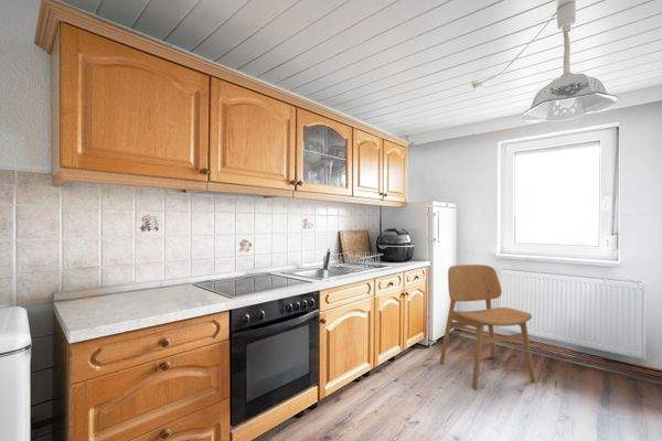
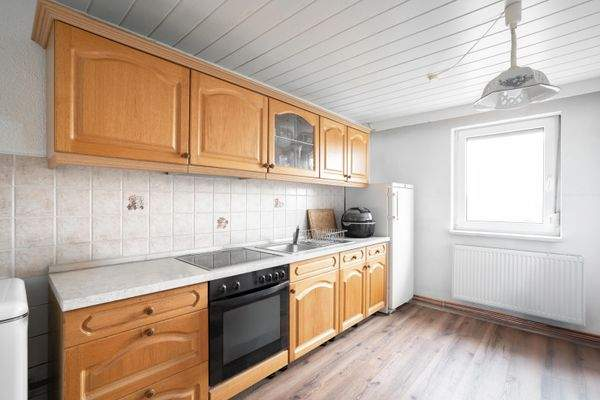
- dining chair [439,263,537,391]
